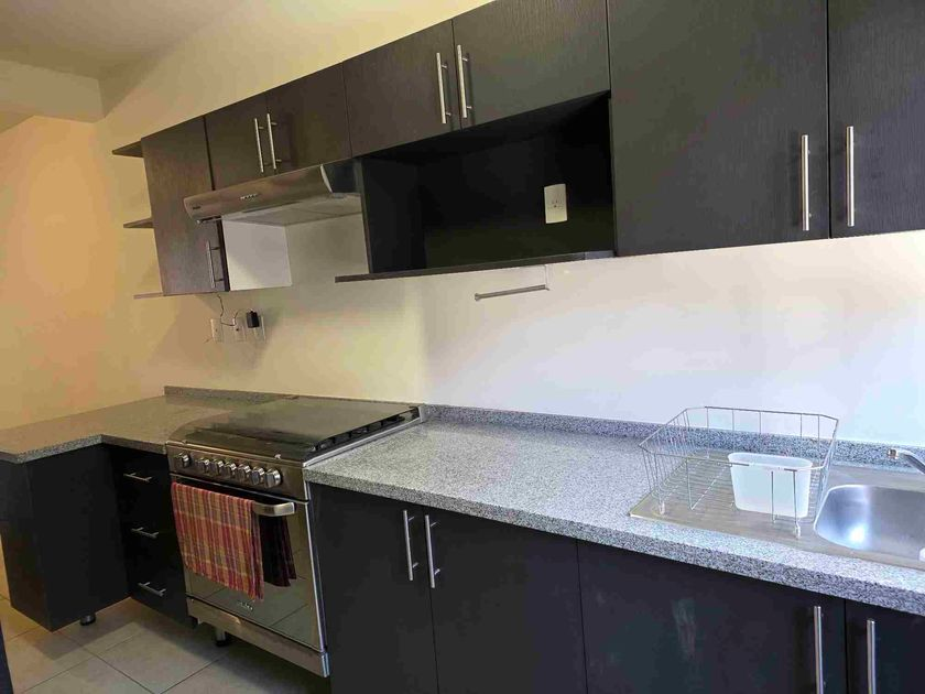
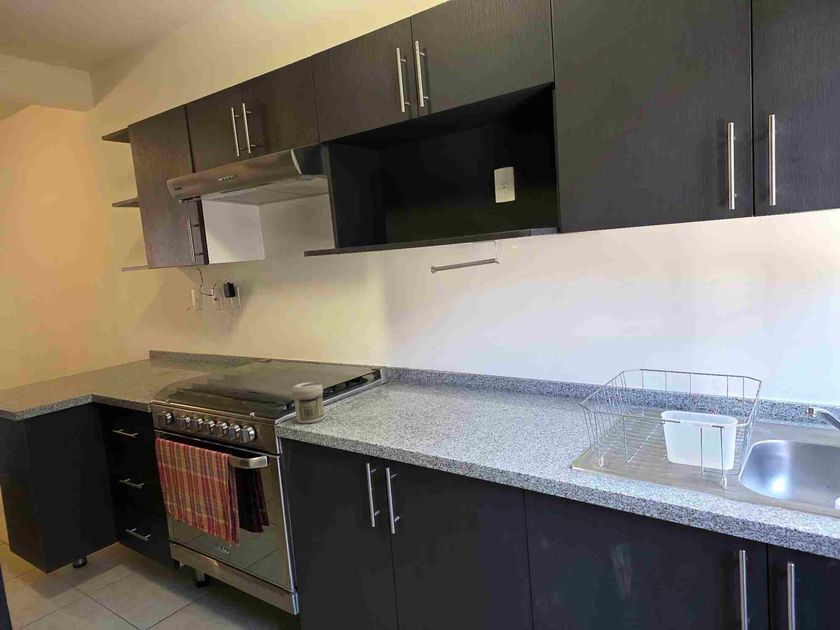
+ jar [291,381,325,424]
